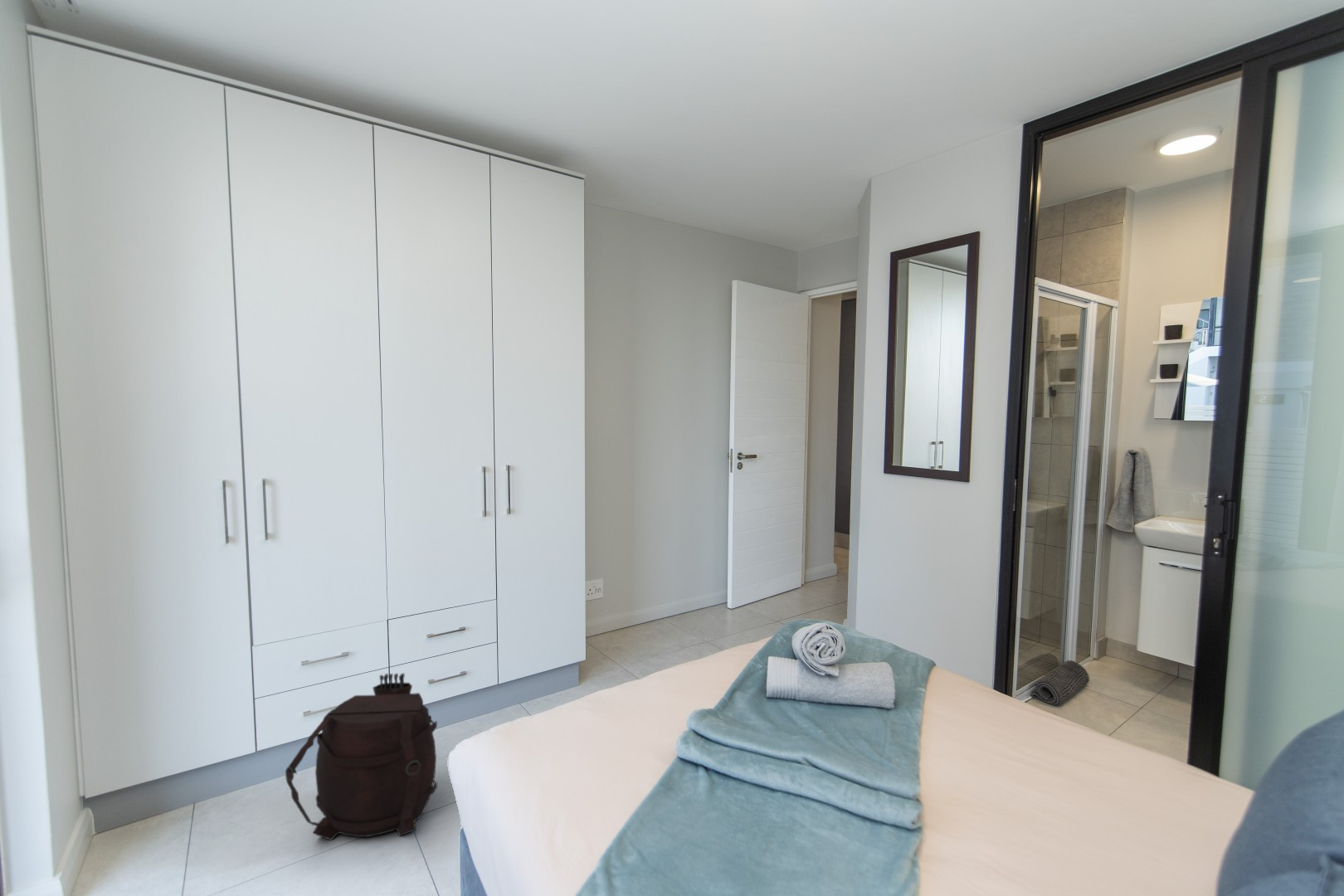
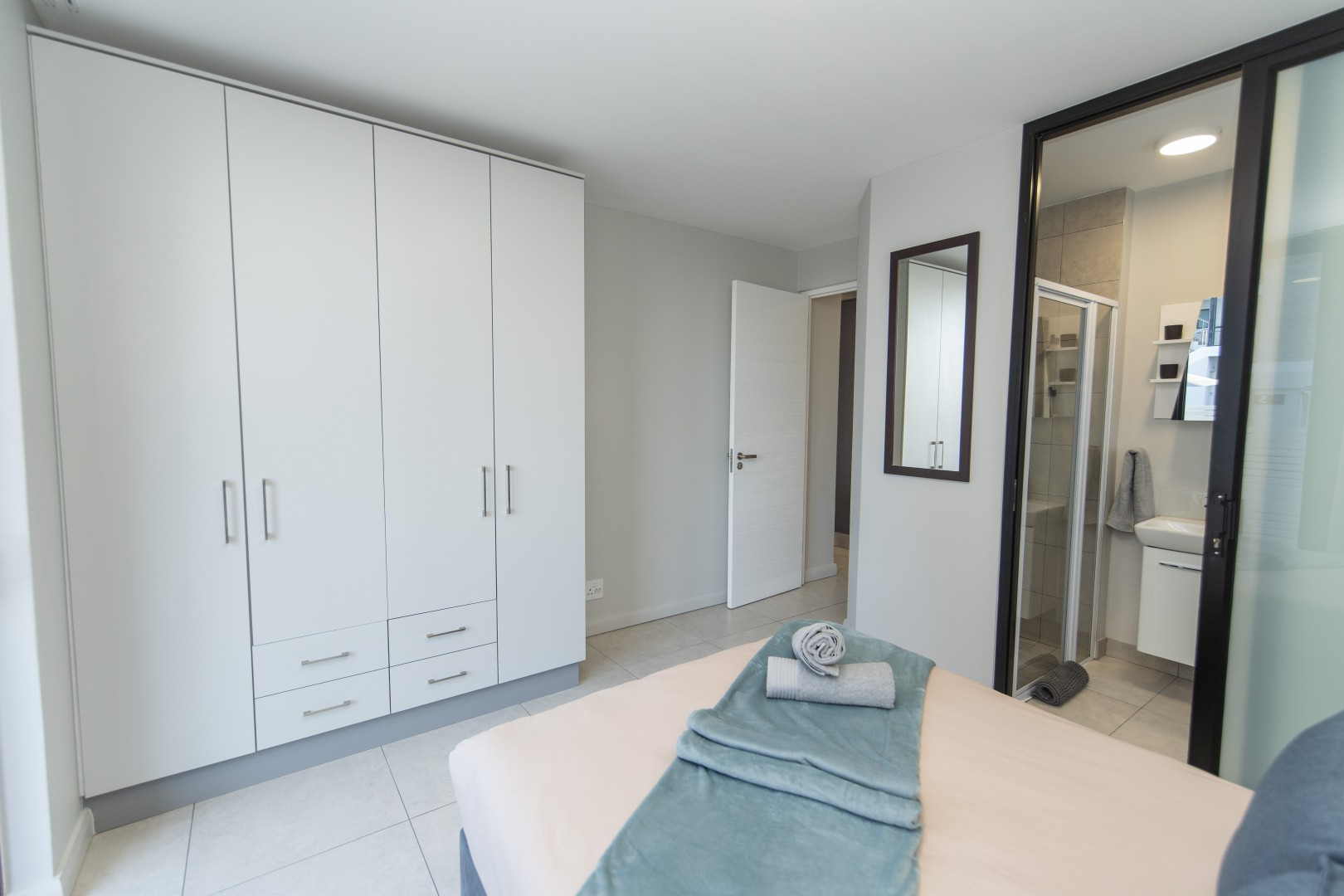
- backpack [285,672,438,841]
